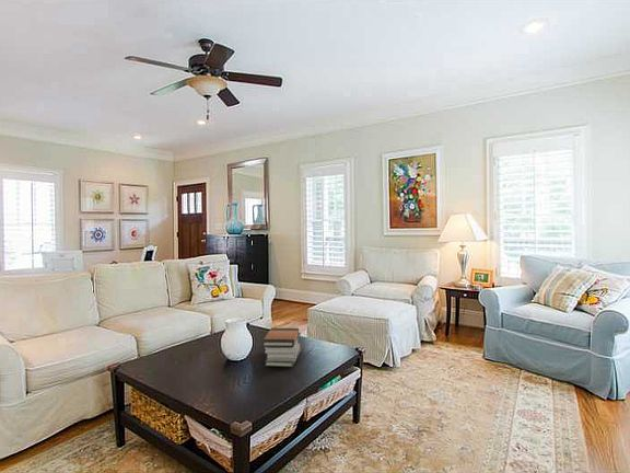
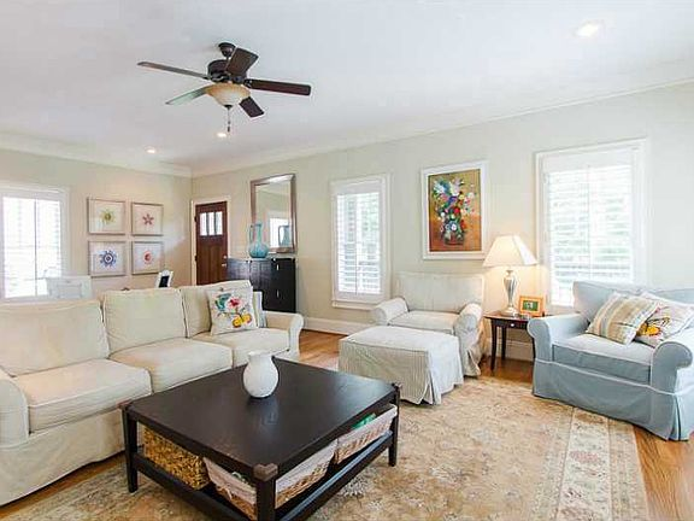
- book stack [261,327,302,368]
